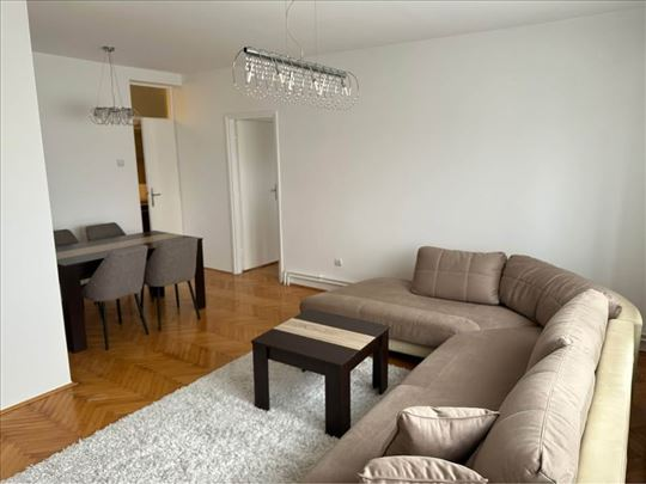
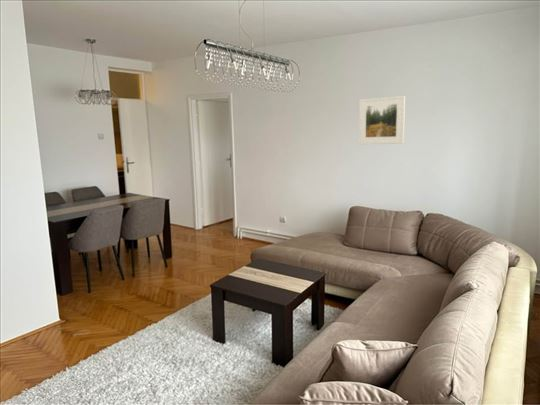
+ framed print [358,95,406,145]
